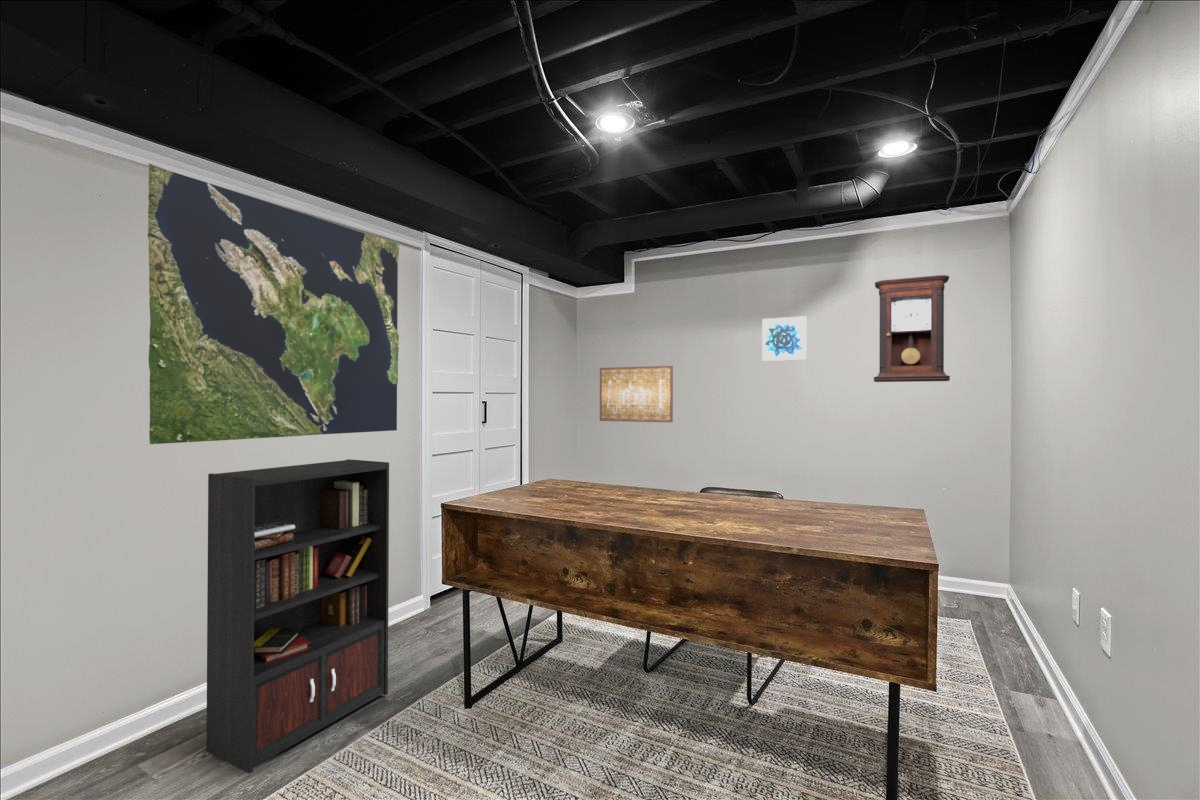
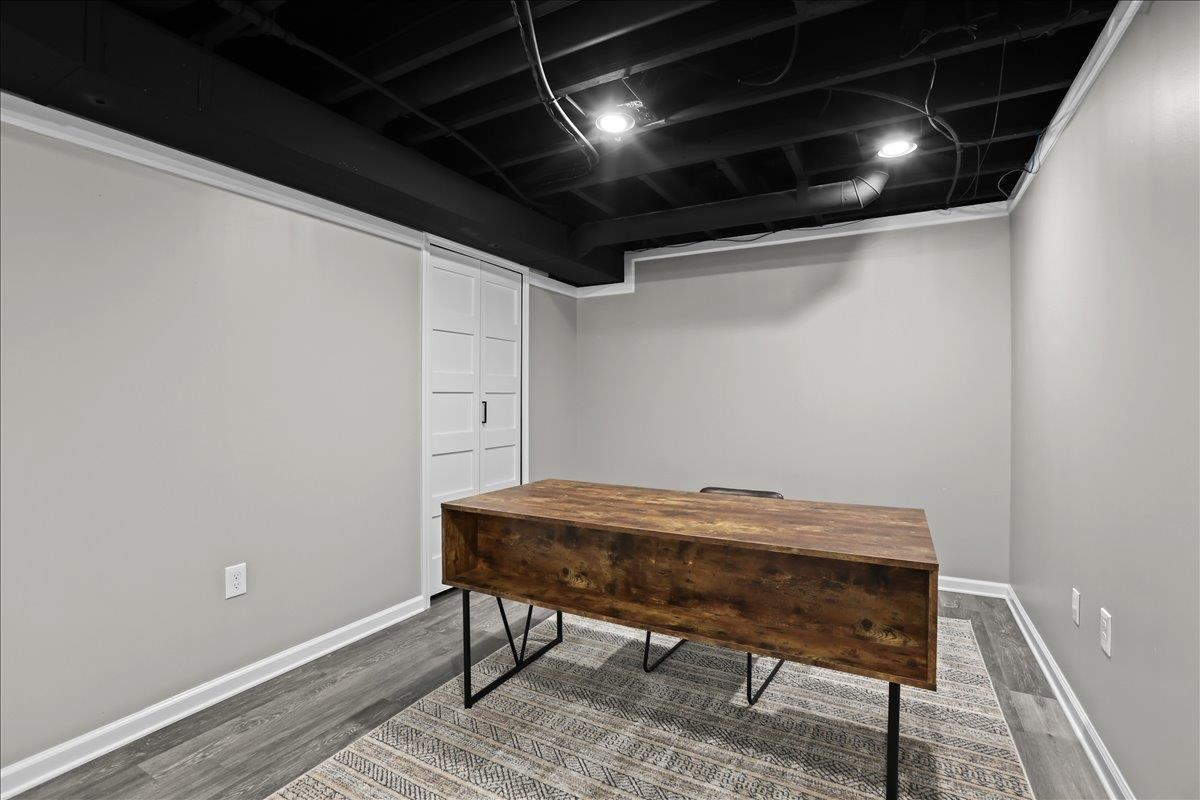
- wall art [761,315,808,362]
- bookcase [205,458,390,775]
- pendulum clock [873,274,951,383]
- world map [147,162,400,445]
- wall art [599,365,674,423]
